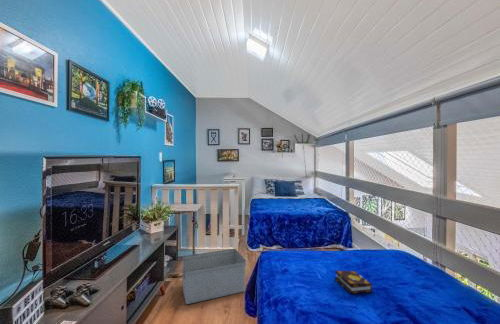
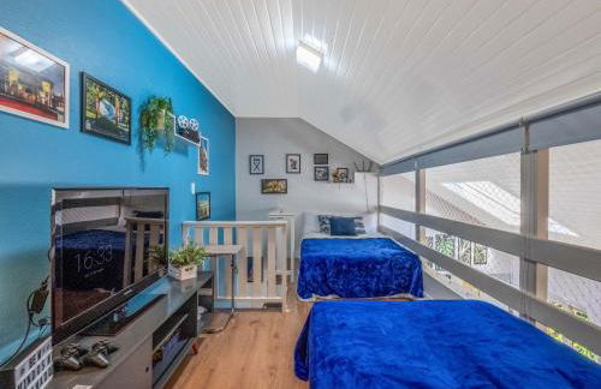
- book [334,269,373,295]
- storage bin [181,248,247,305]
